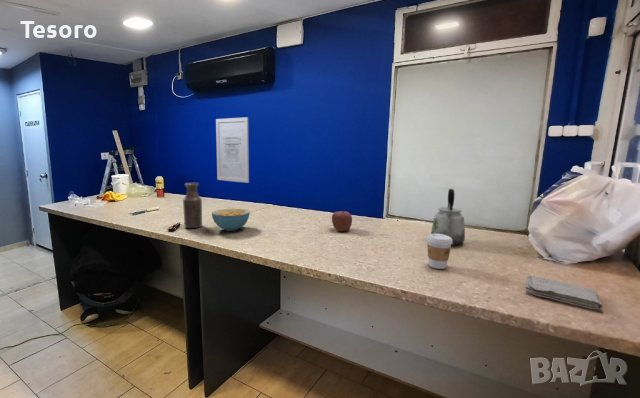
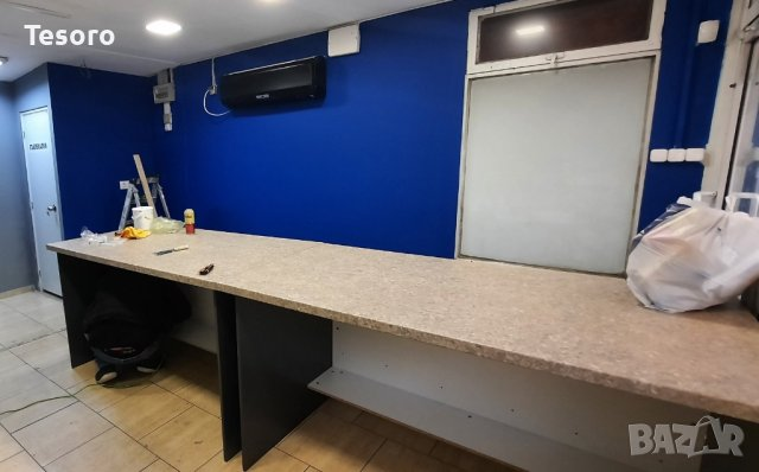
- coffee cup [426,233,452,270]
- kettle [430,188,466,246]
- cereal bowl [211,208,251,232]
- washcloth [525,275,604,310]
- bottle [182,182,203,229]
- wall art [215,116,250,184]
- apple [331,210,353,232]
